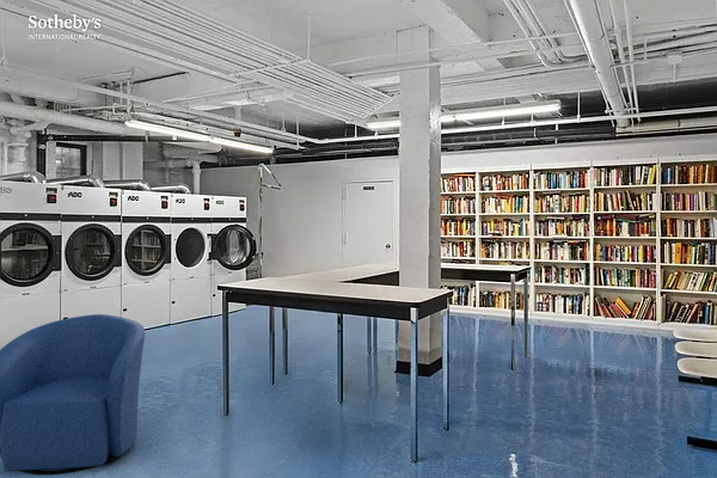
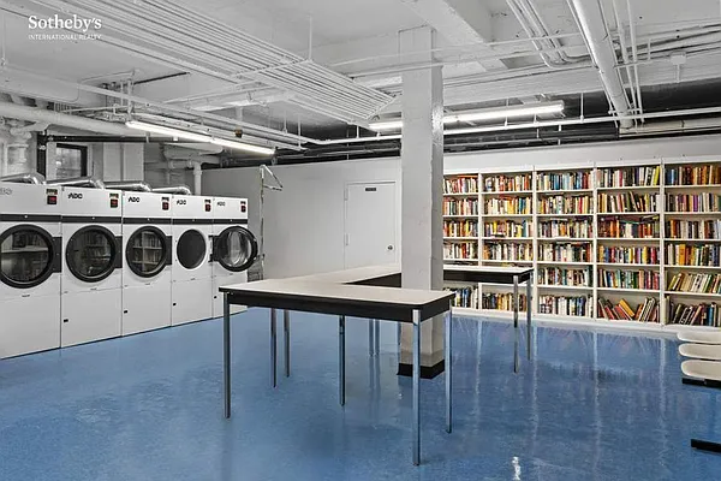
- armchair [0,313,146,477]
